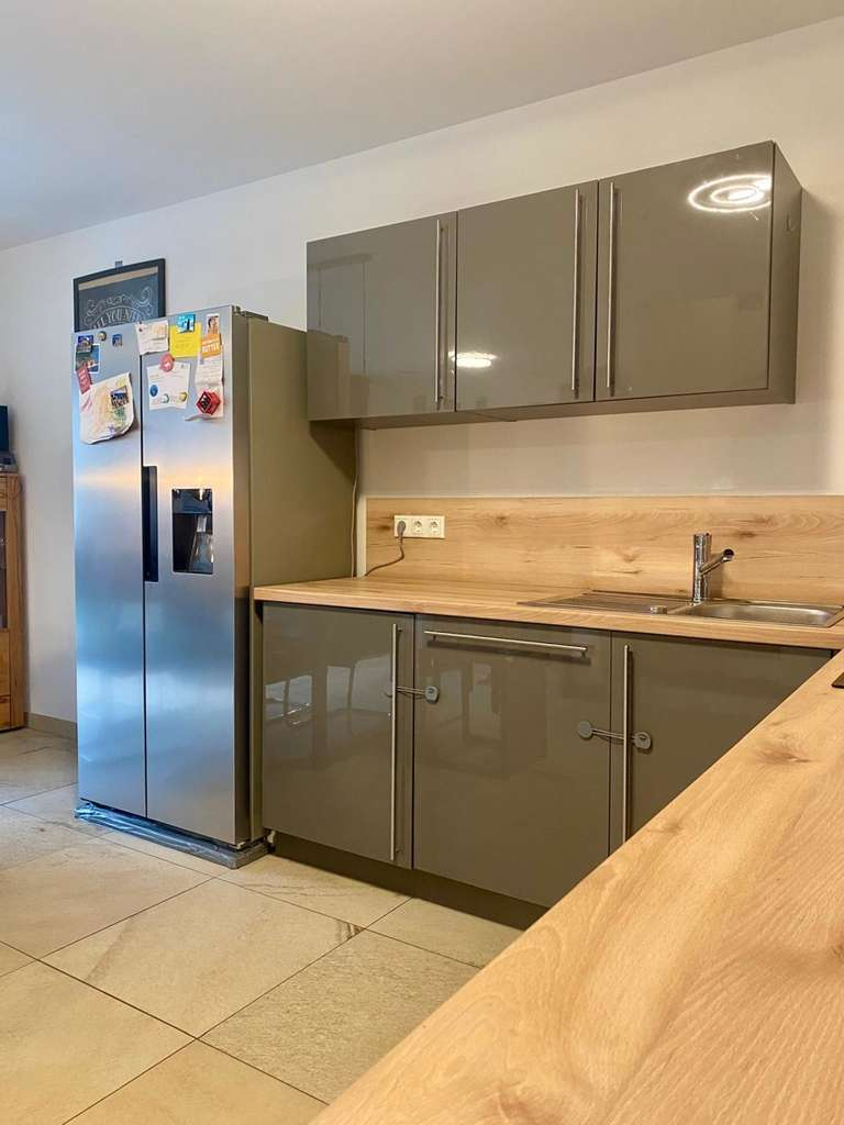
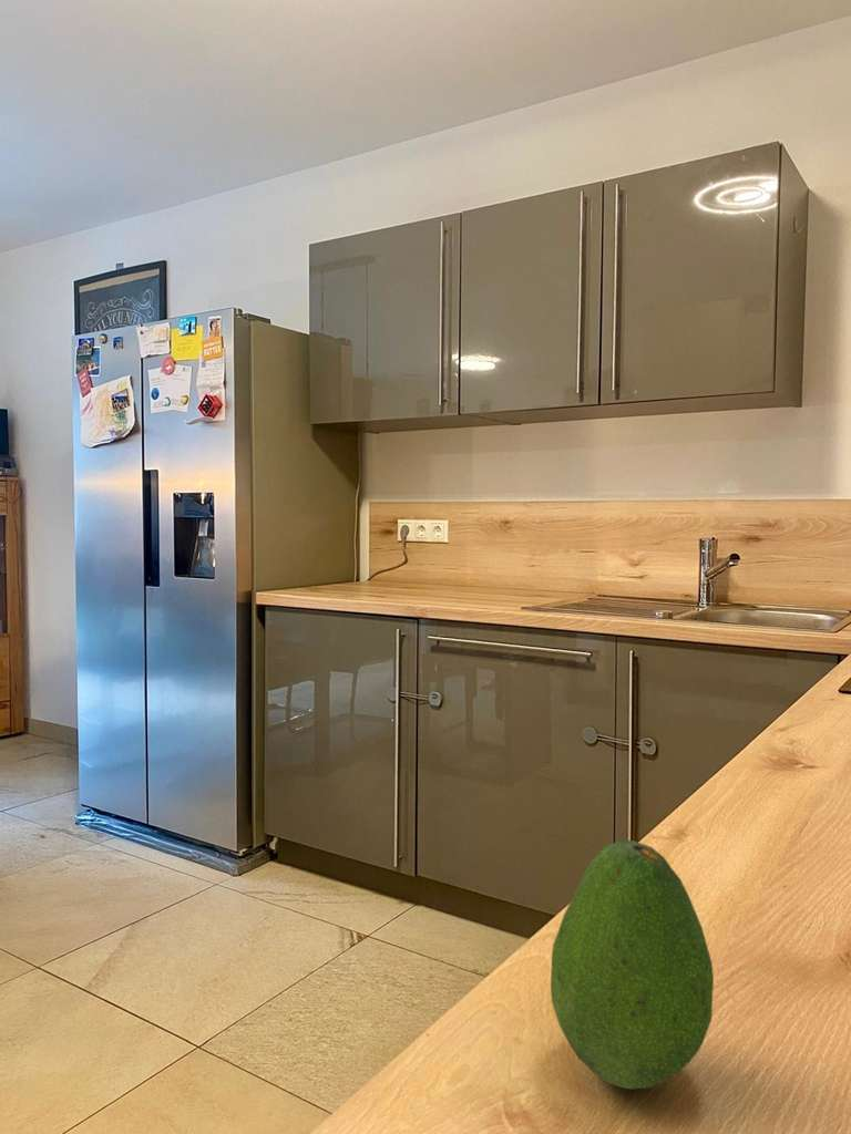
+ fruit [550,838,715,1090]
